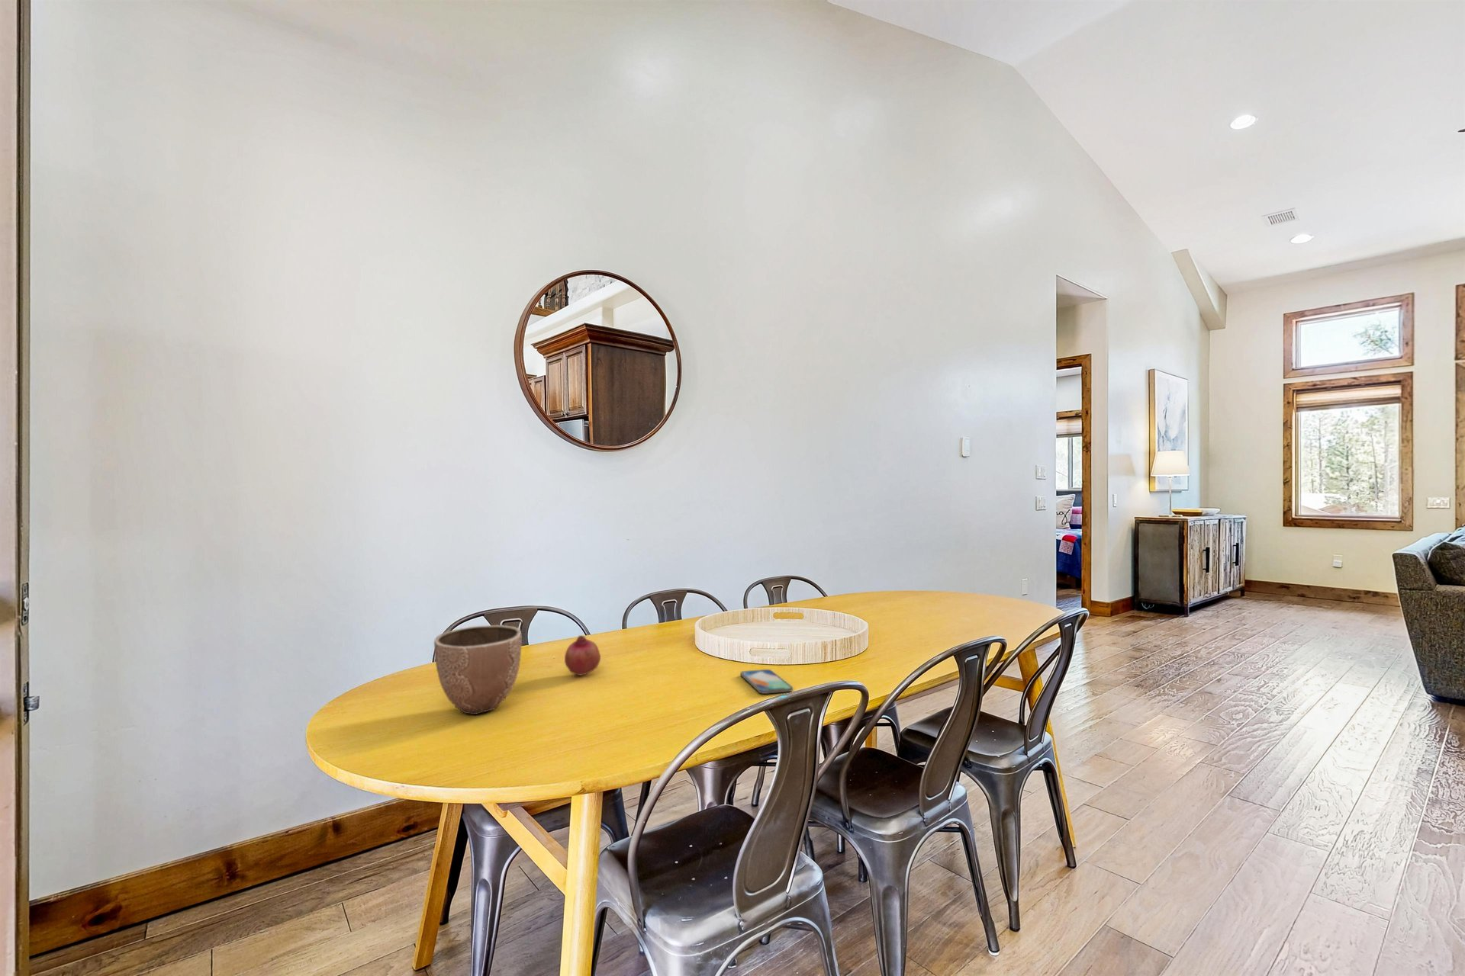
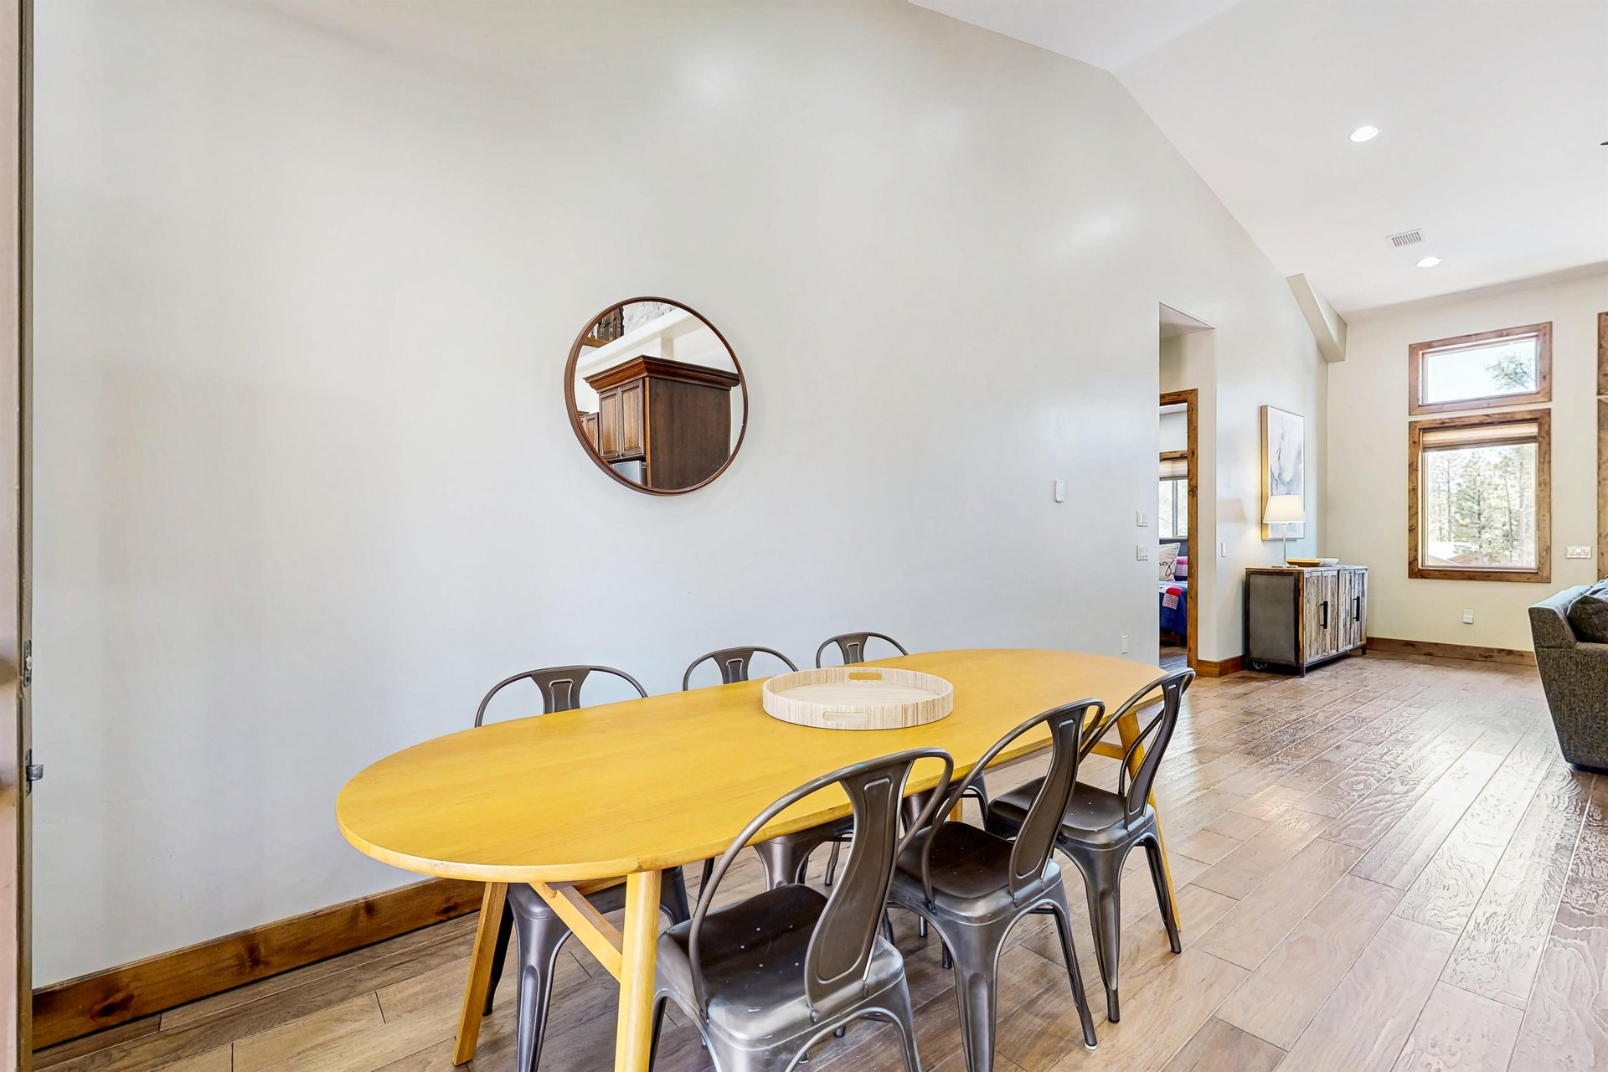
- fruit [564,634,602,676]
- smartphone [739,669,794,695]
- decorative bowl [434,624,522,716]
